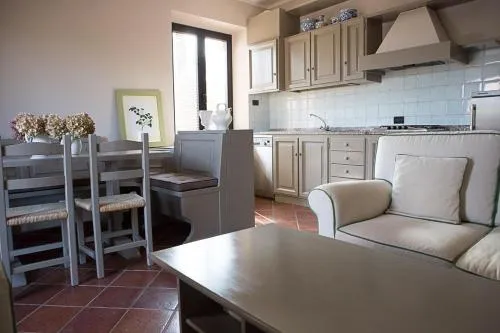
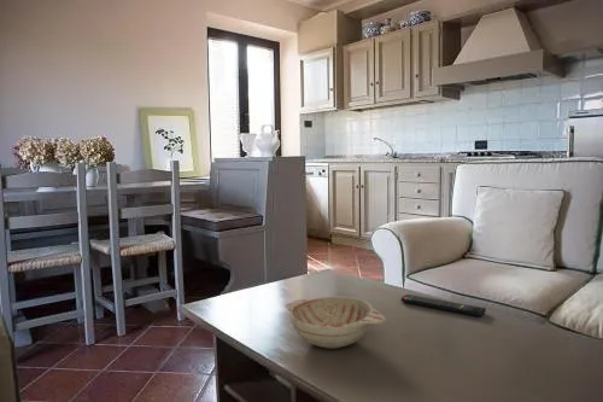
+ remote control [400,293,487,317]
+ decorative bowl [283,295,387,349]
